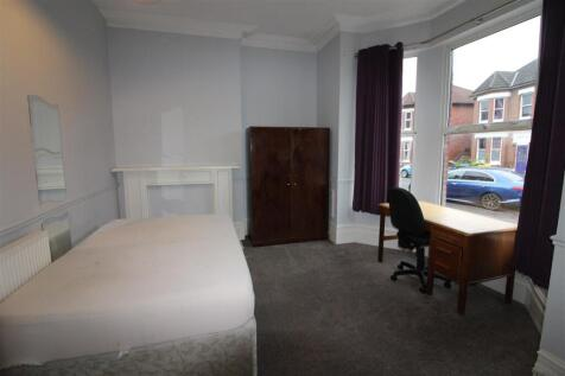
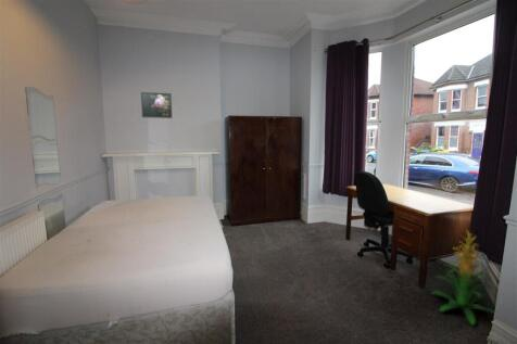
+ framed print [140,91,173,119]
+ indoor plant [430,230,495,327]
